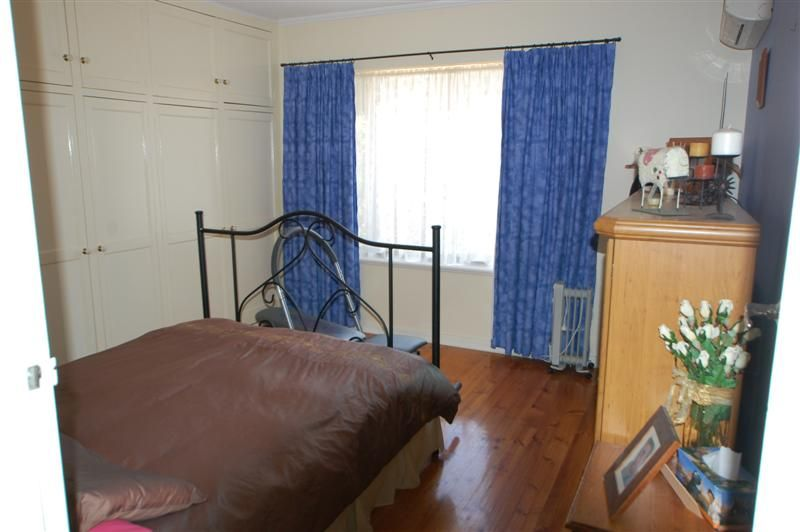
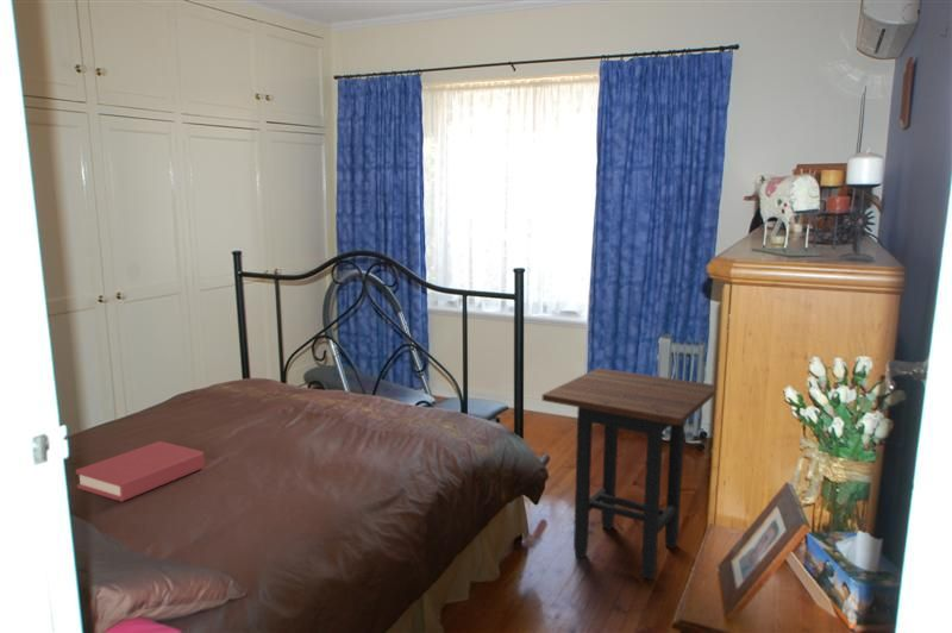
+ side table [541,366,715,581]
+ hardback book [75,440,206,503]
